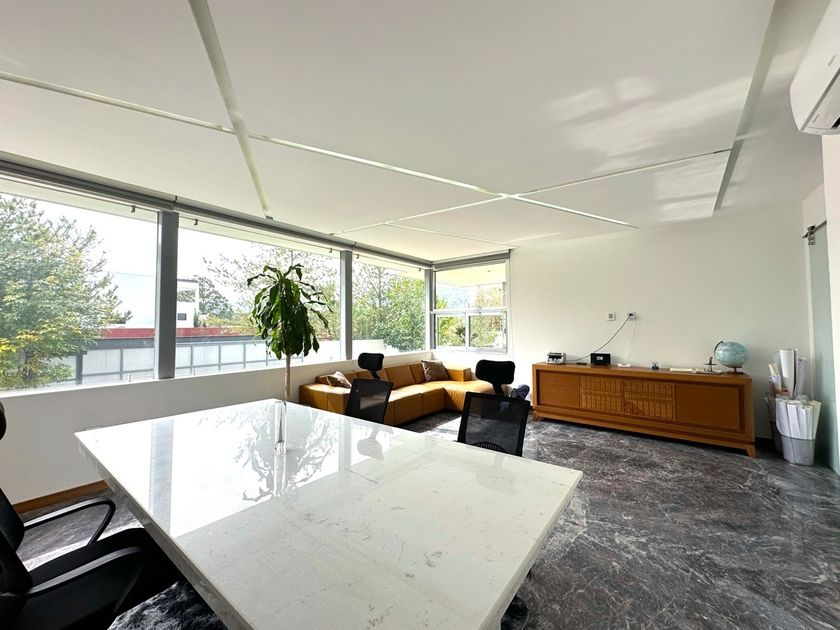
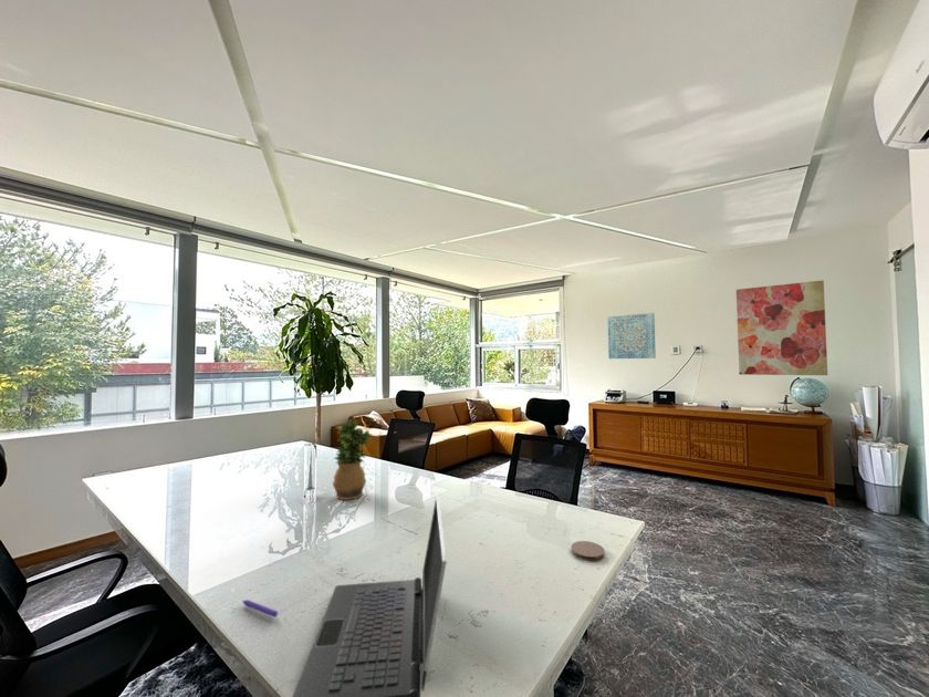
+ coaster [571,540,606,562]
+ pen [241,599,280,618]
+ laptop computer [291,493,447,697]
+ potted plant [332,418,373,501]
+ wall art [607,312,657,360]
+ wall art [735,279,828,376]
